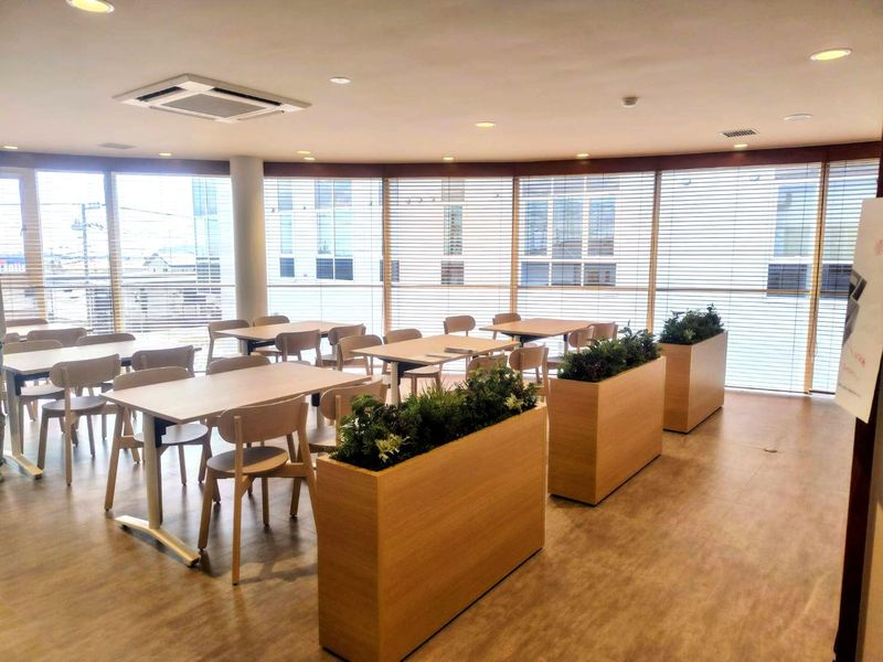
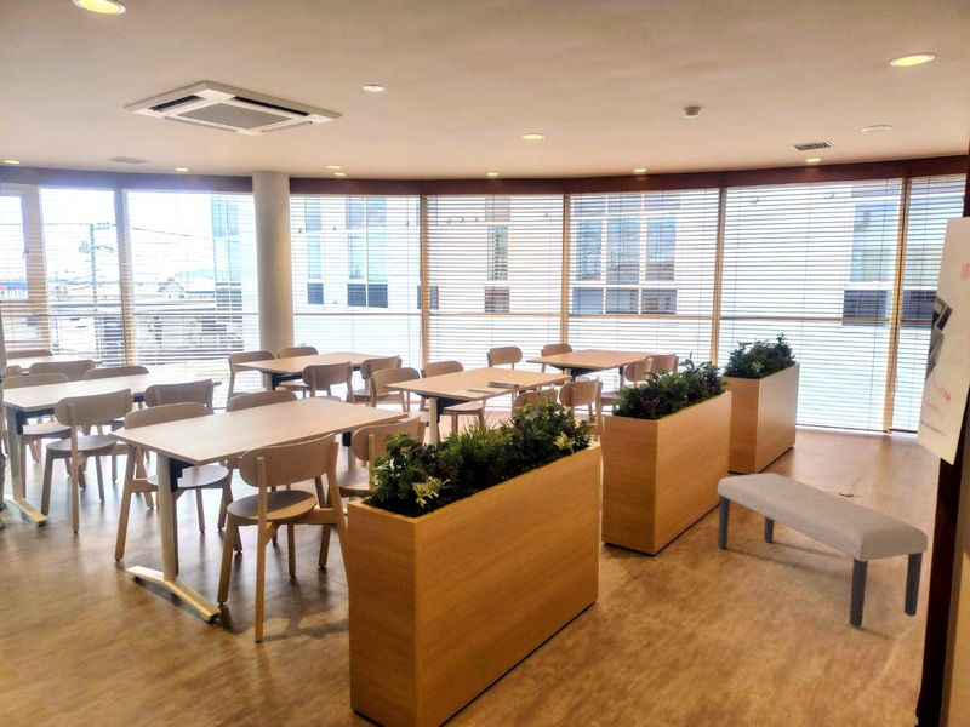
+ bench [717,471,929,629]
